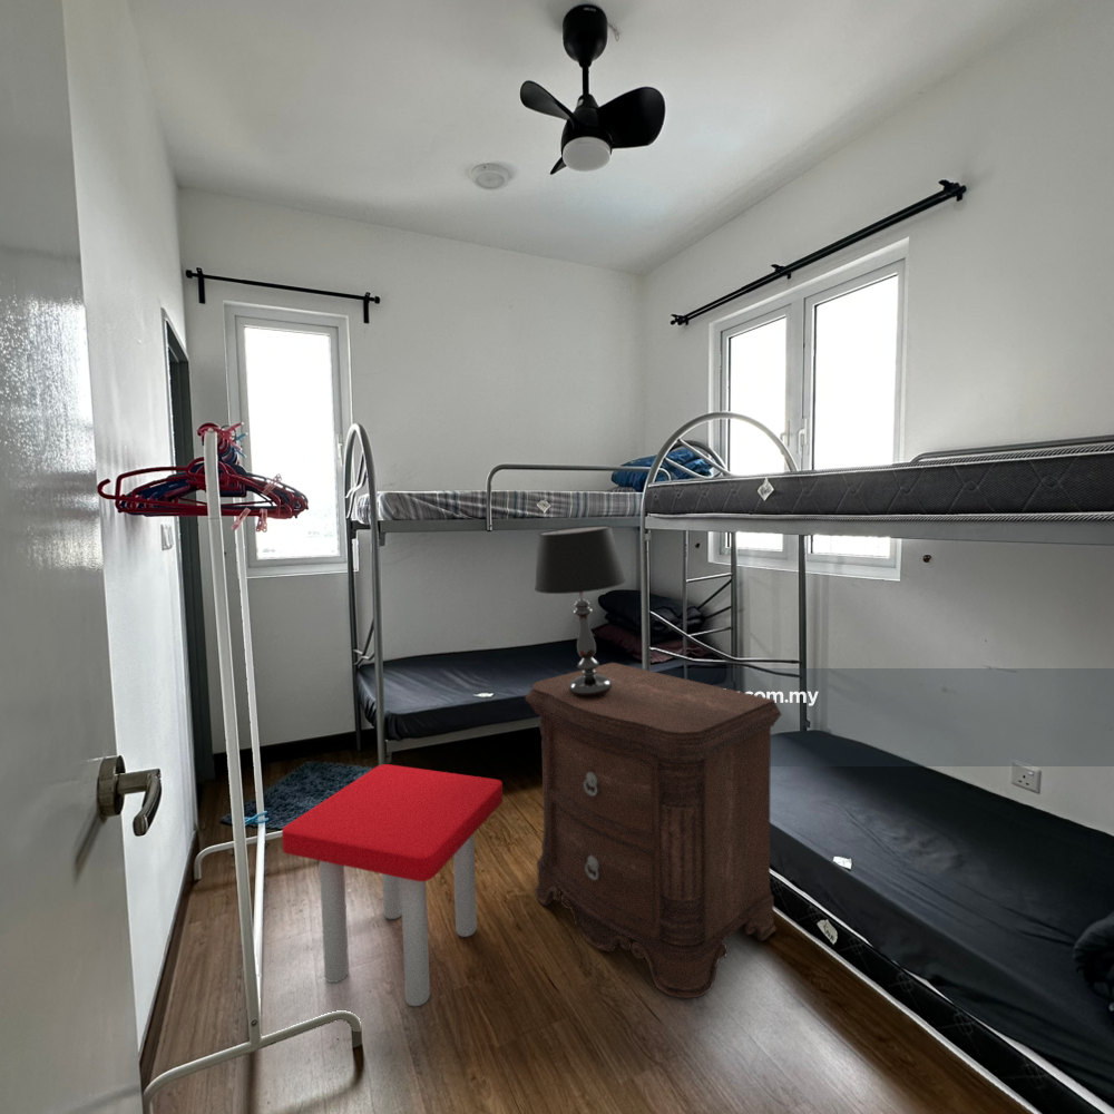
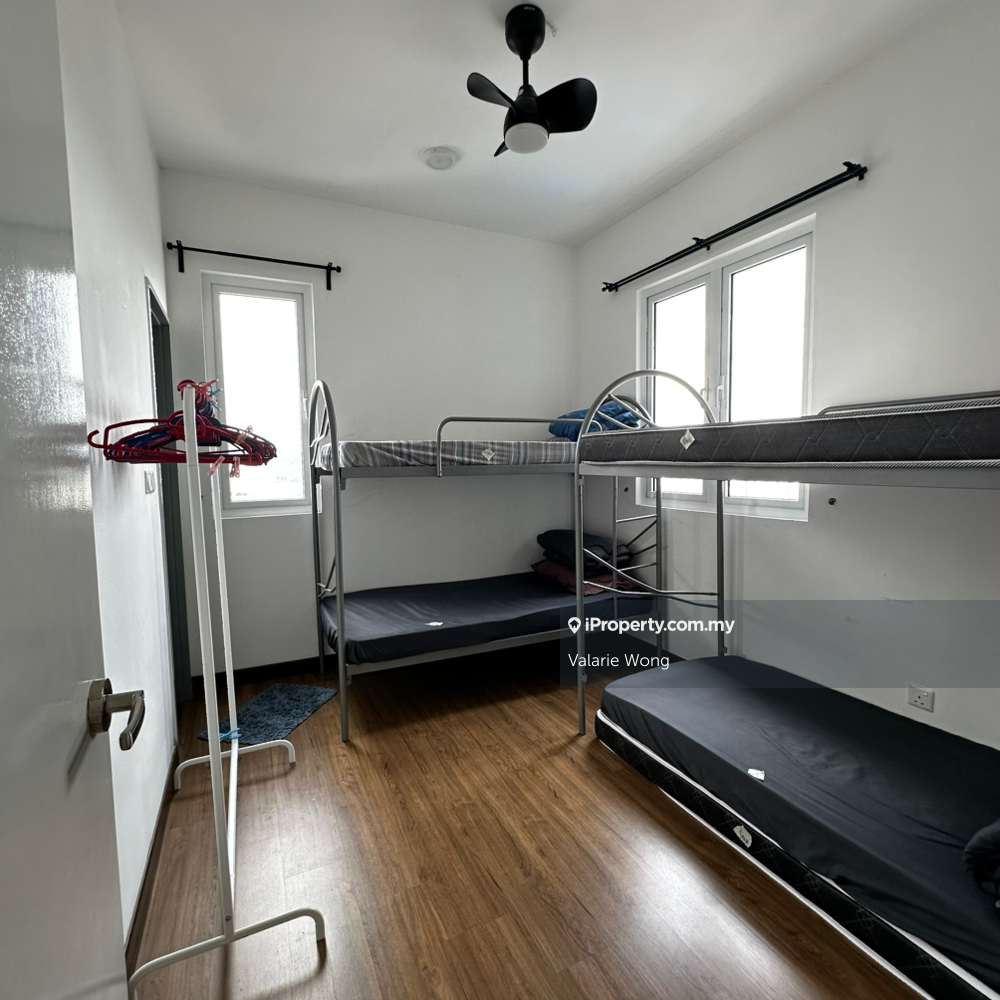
- stool [281,763,504,1007]
- table lamp [534,525,627,697]
- nightstand [524,662,783,999]
